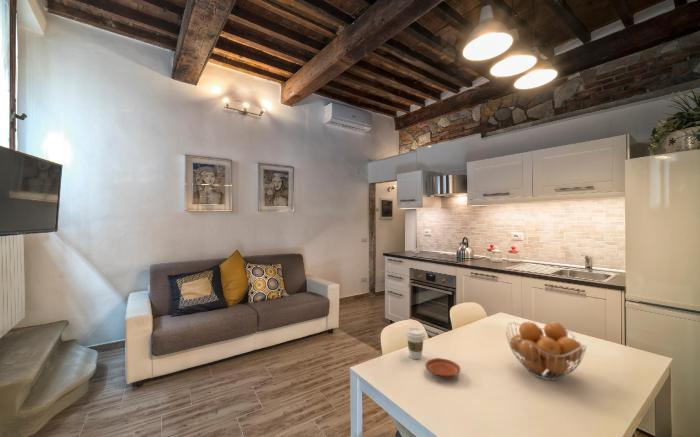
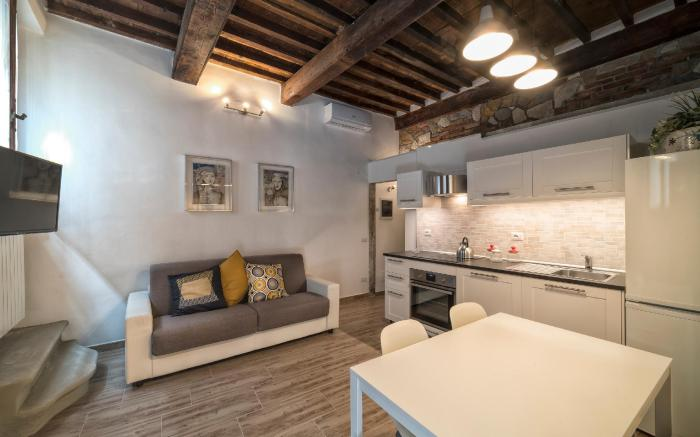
- plate [424,357,461,378]
- fruit basket [505,321,587,381]
- coffee cup [405,327,426,360]
